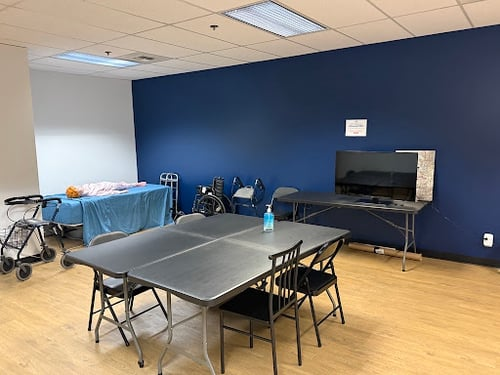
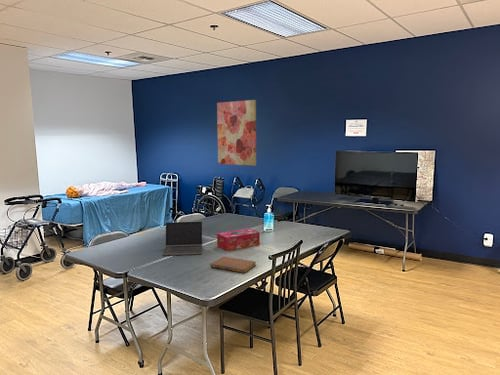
+ tissue box [216,227,261,252]
+ notebook [209,256,257,274]
+ wall art [216,99,257,166]
+ laptop computer [162,221,203,256]
